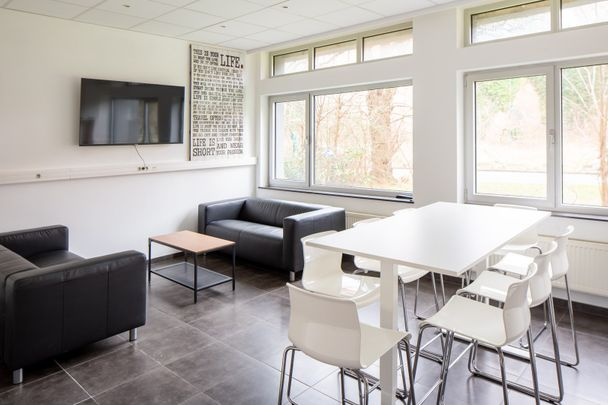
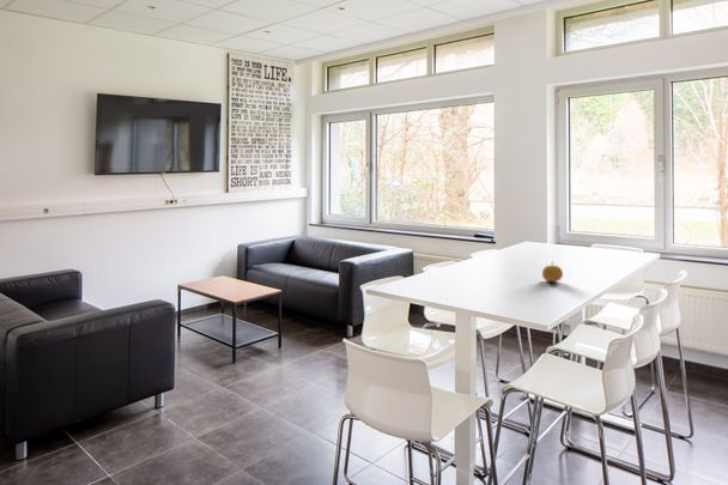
+ fruit [541,260,564,283]
